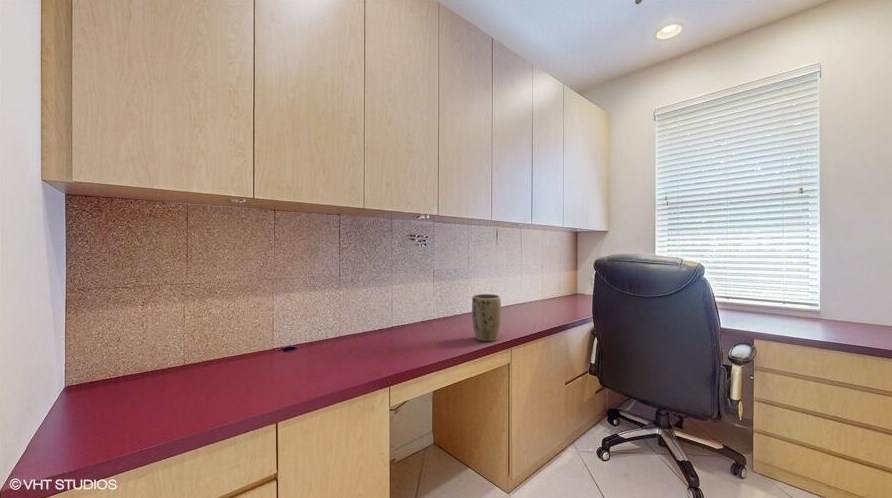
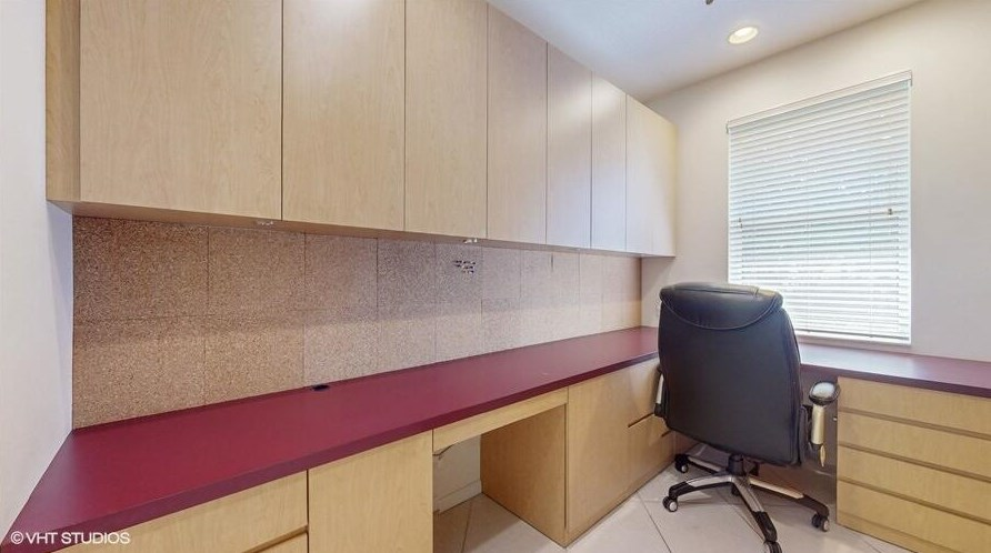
- plant pot [471,293,502,343]
